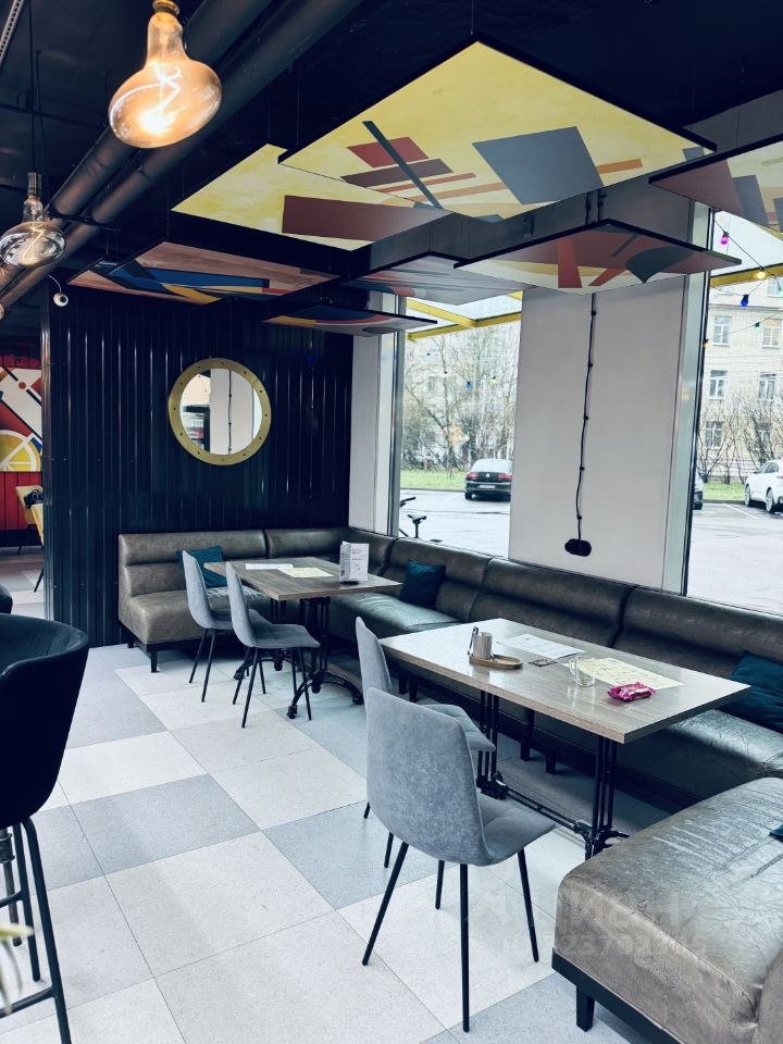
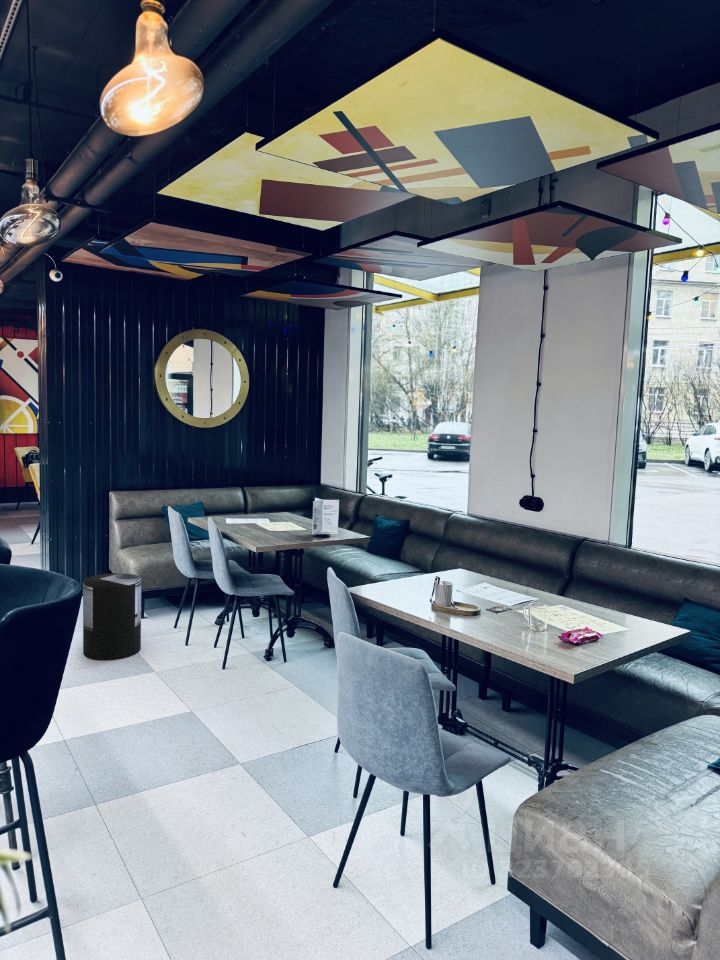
+ trash can [82,572,142,662]
